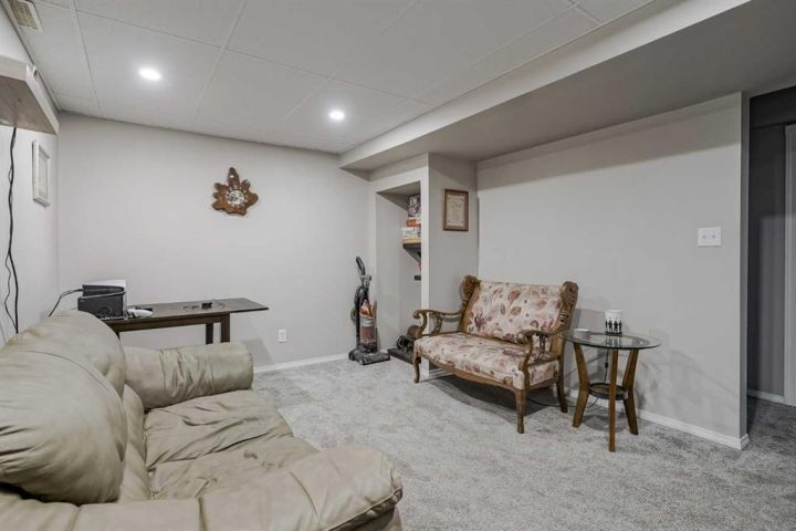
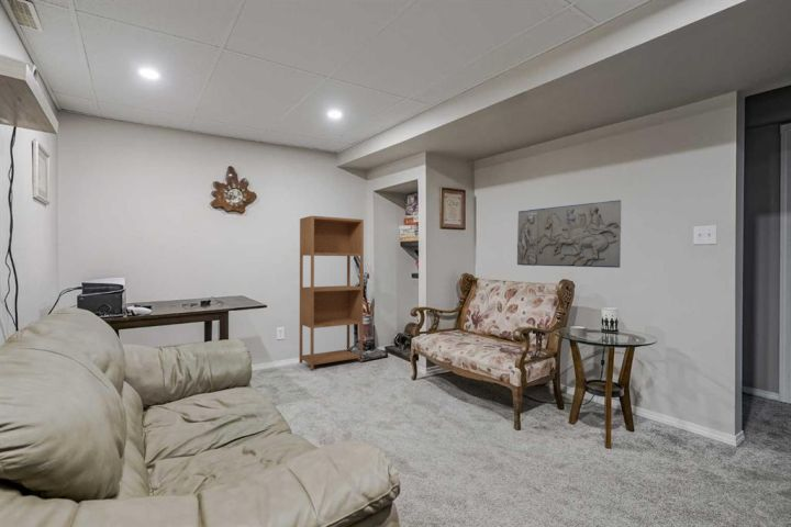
+ bookcase [299,215,365,371]
+ relief sculpture [516,199,622,269]
